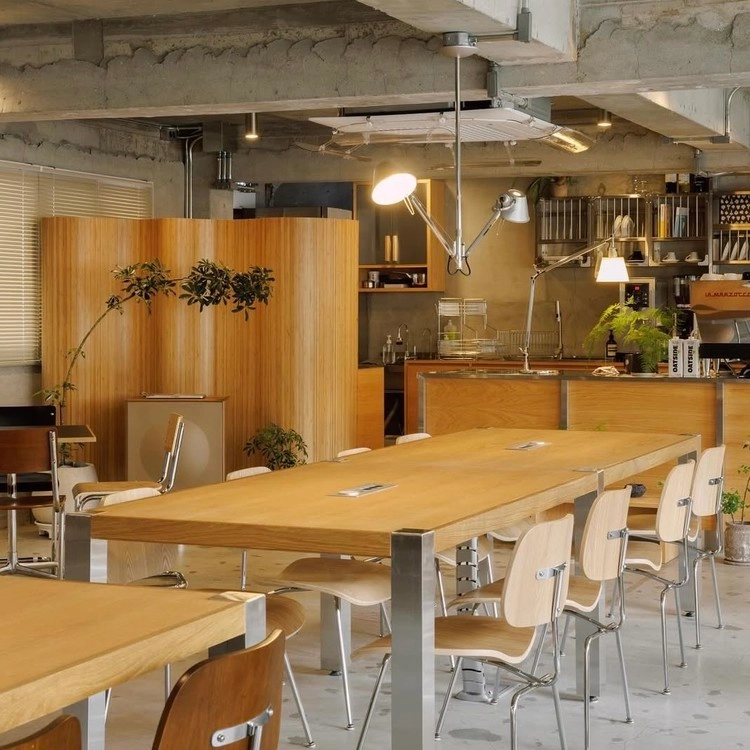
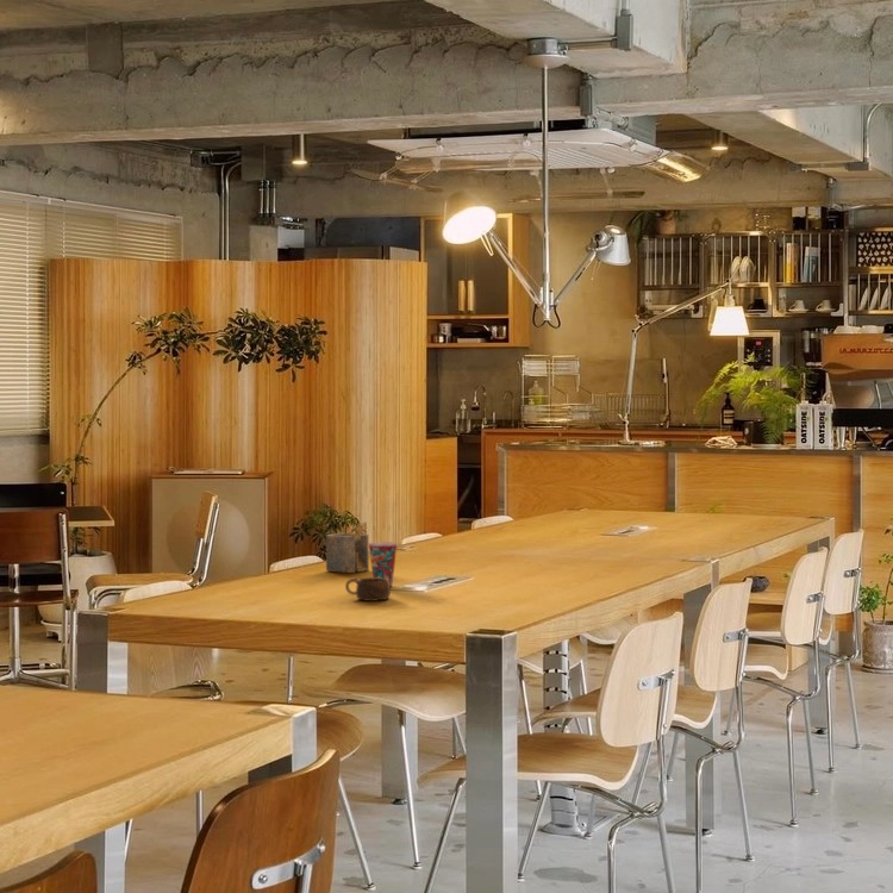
+ cup [344,576,392,602]
+ napkin holder [325,520,370,574]
+ cup [368,541,399,587]
